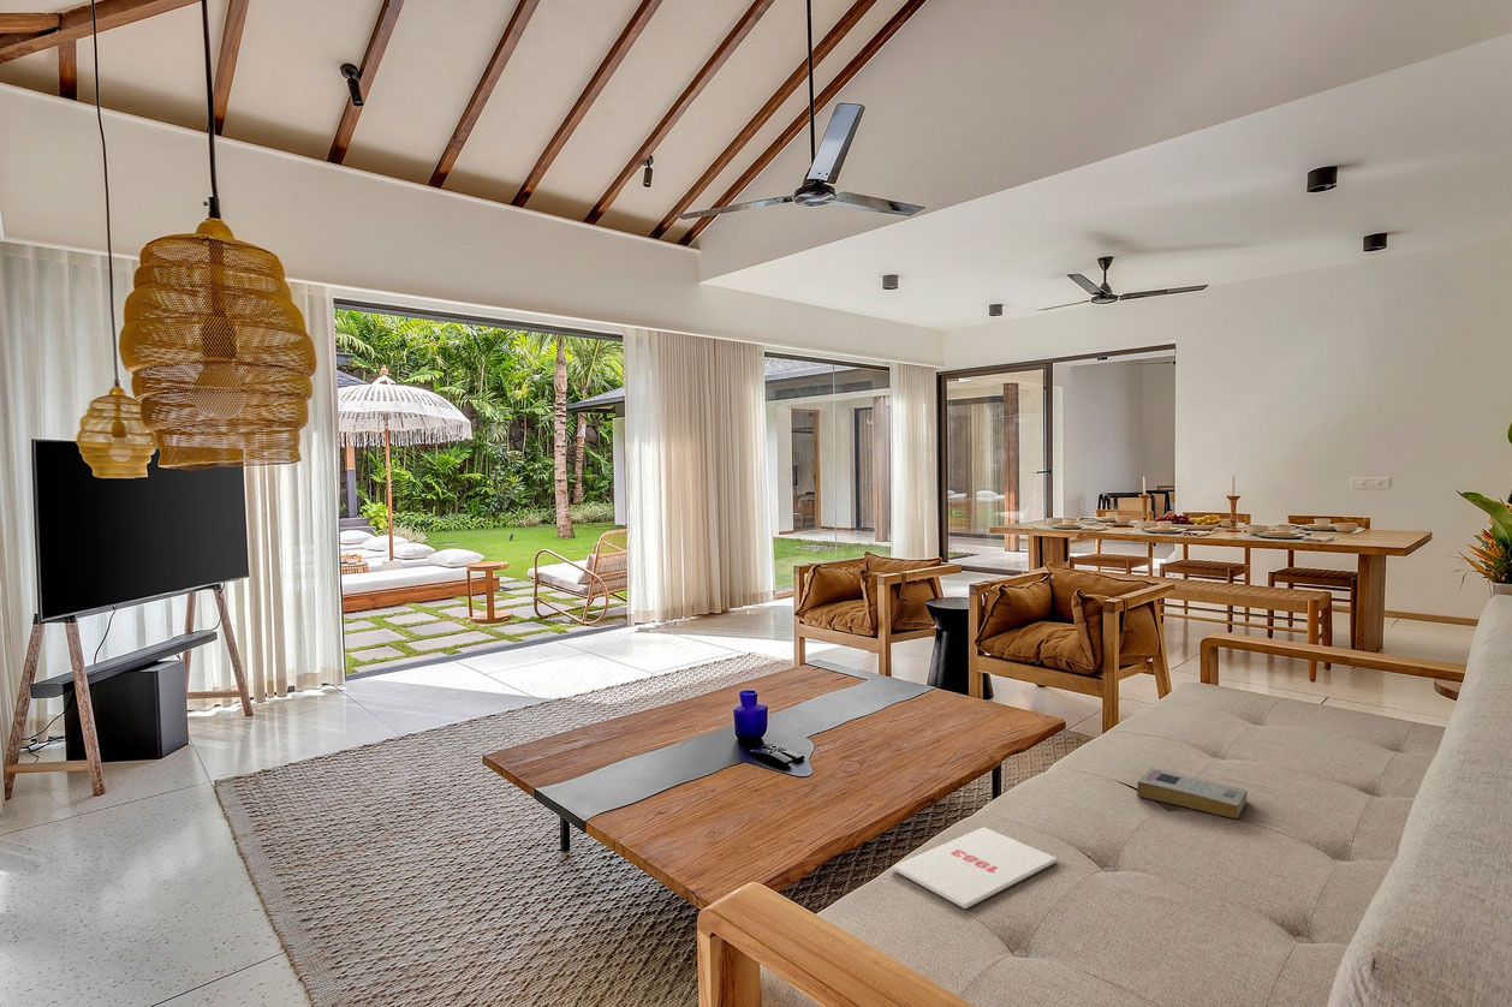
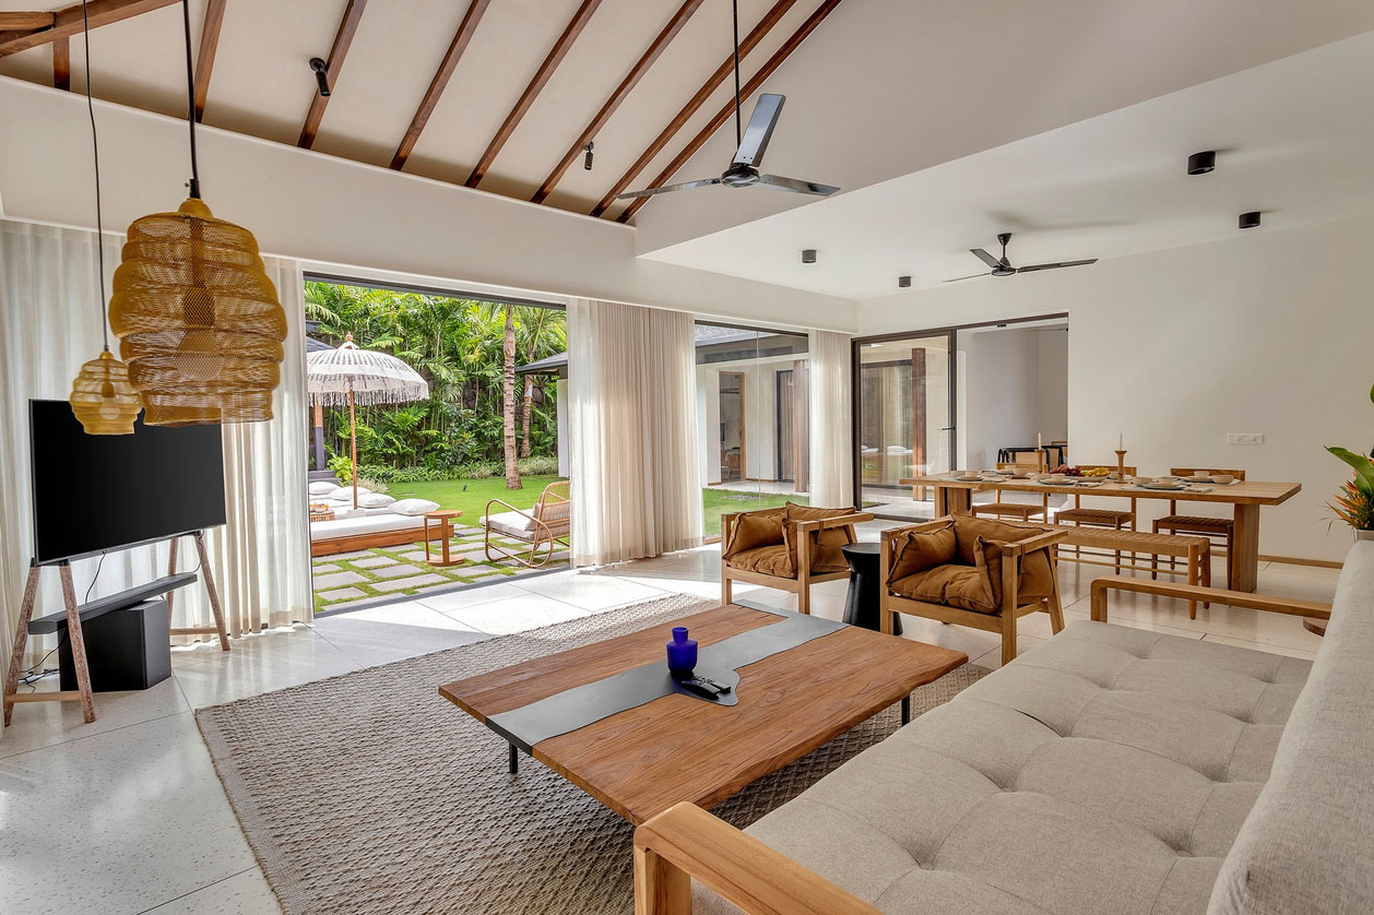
- book [1136,767,1249,820]
- magazine [891,826,1059,910]
